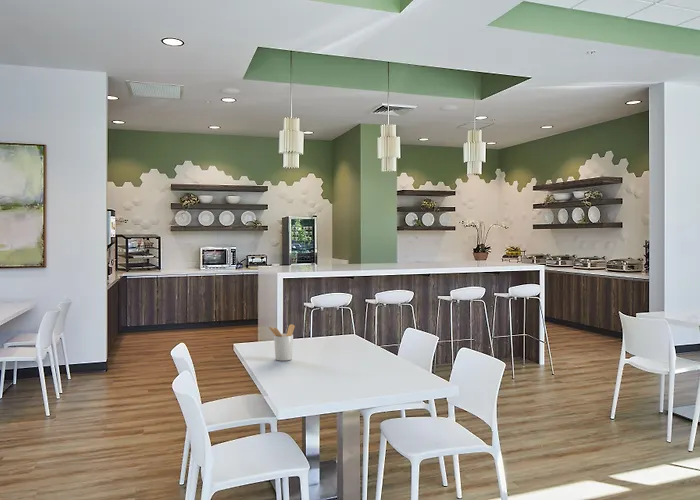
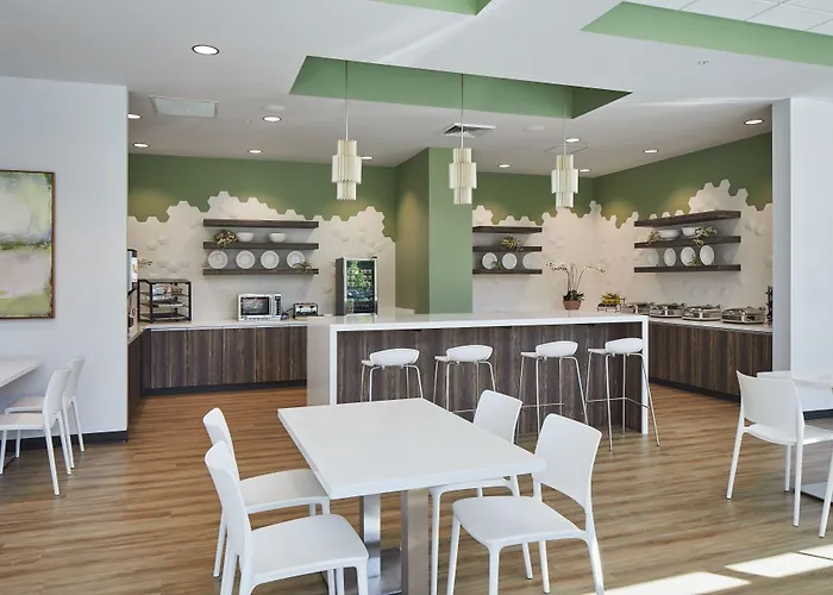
- utensil holder [267,323,296,362]
